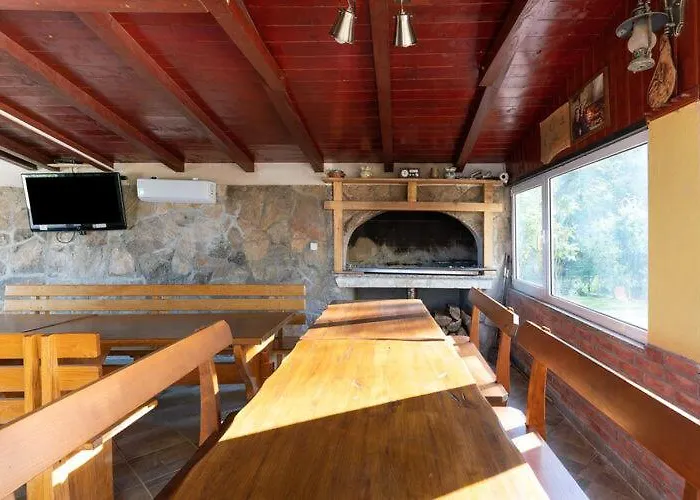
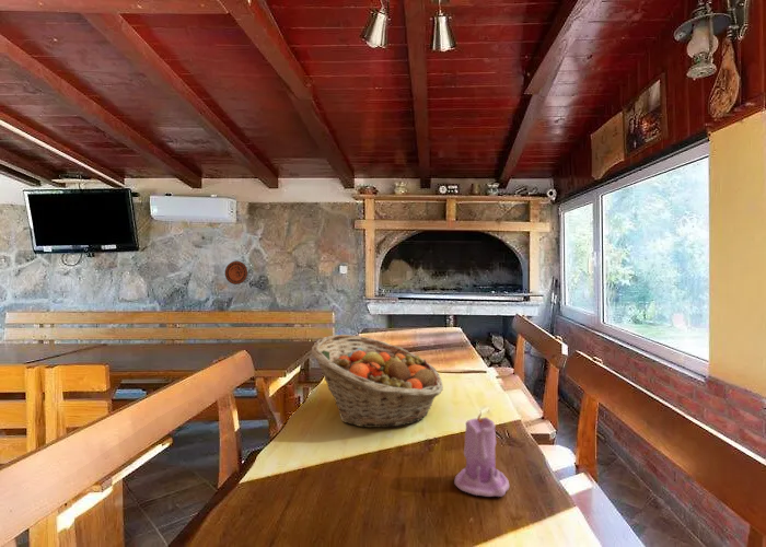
+ decorative plate [224,260,248,286]
+ fruit basket [311,334,444,429]
+ candle [453,410,510,498]
